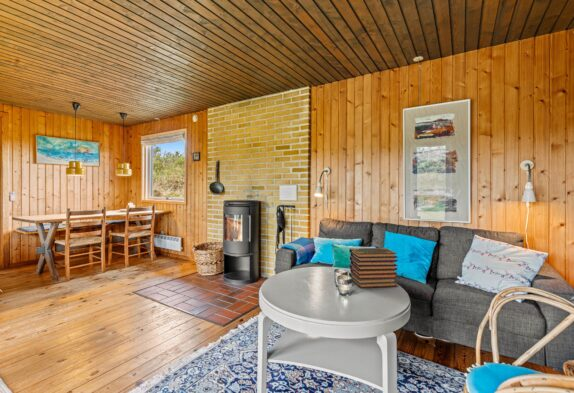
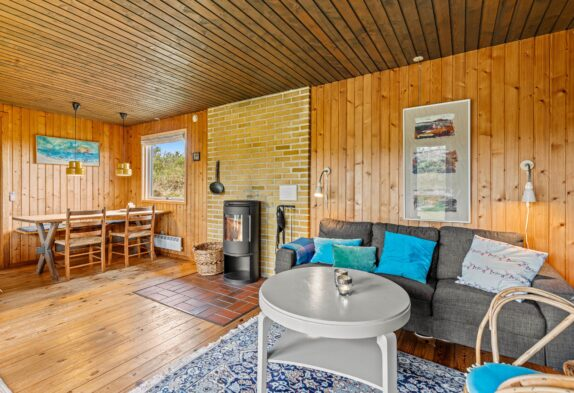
- book stack [348,247,399,289]
